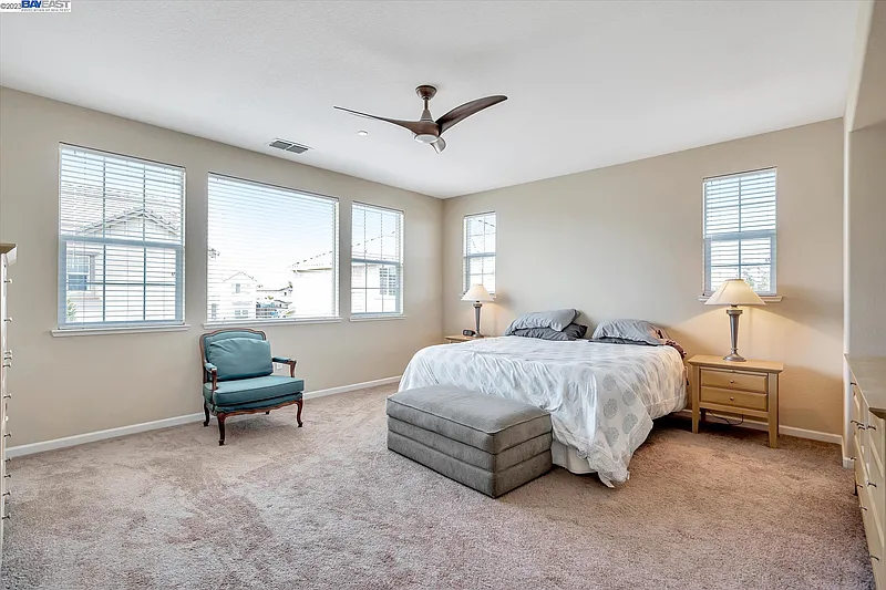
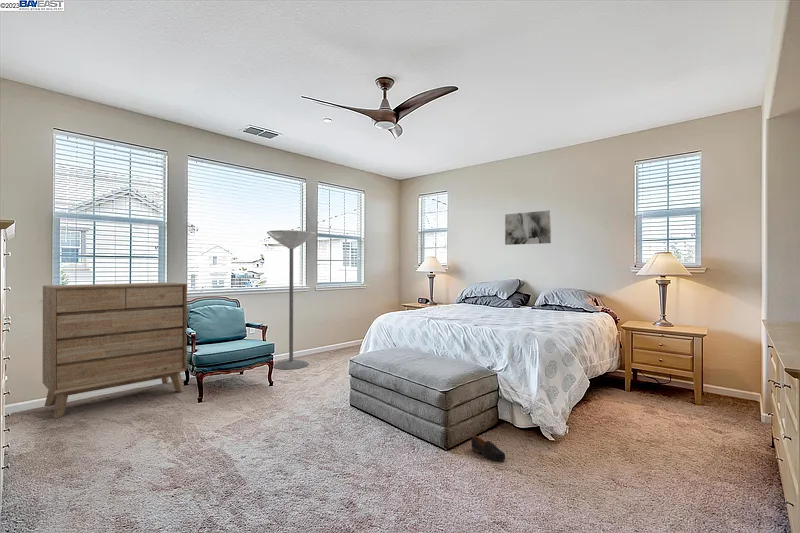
+ floor lamp [266,229,317,370]
+ shoe [470,435,506,461]
+ dresser [42,281,188,419]
+ wall art [504,209,552,246]
